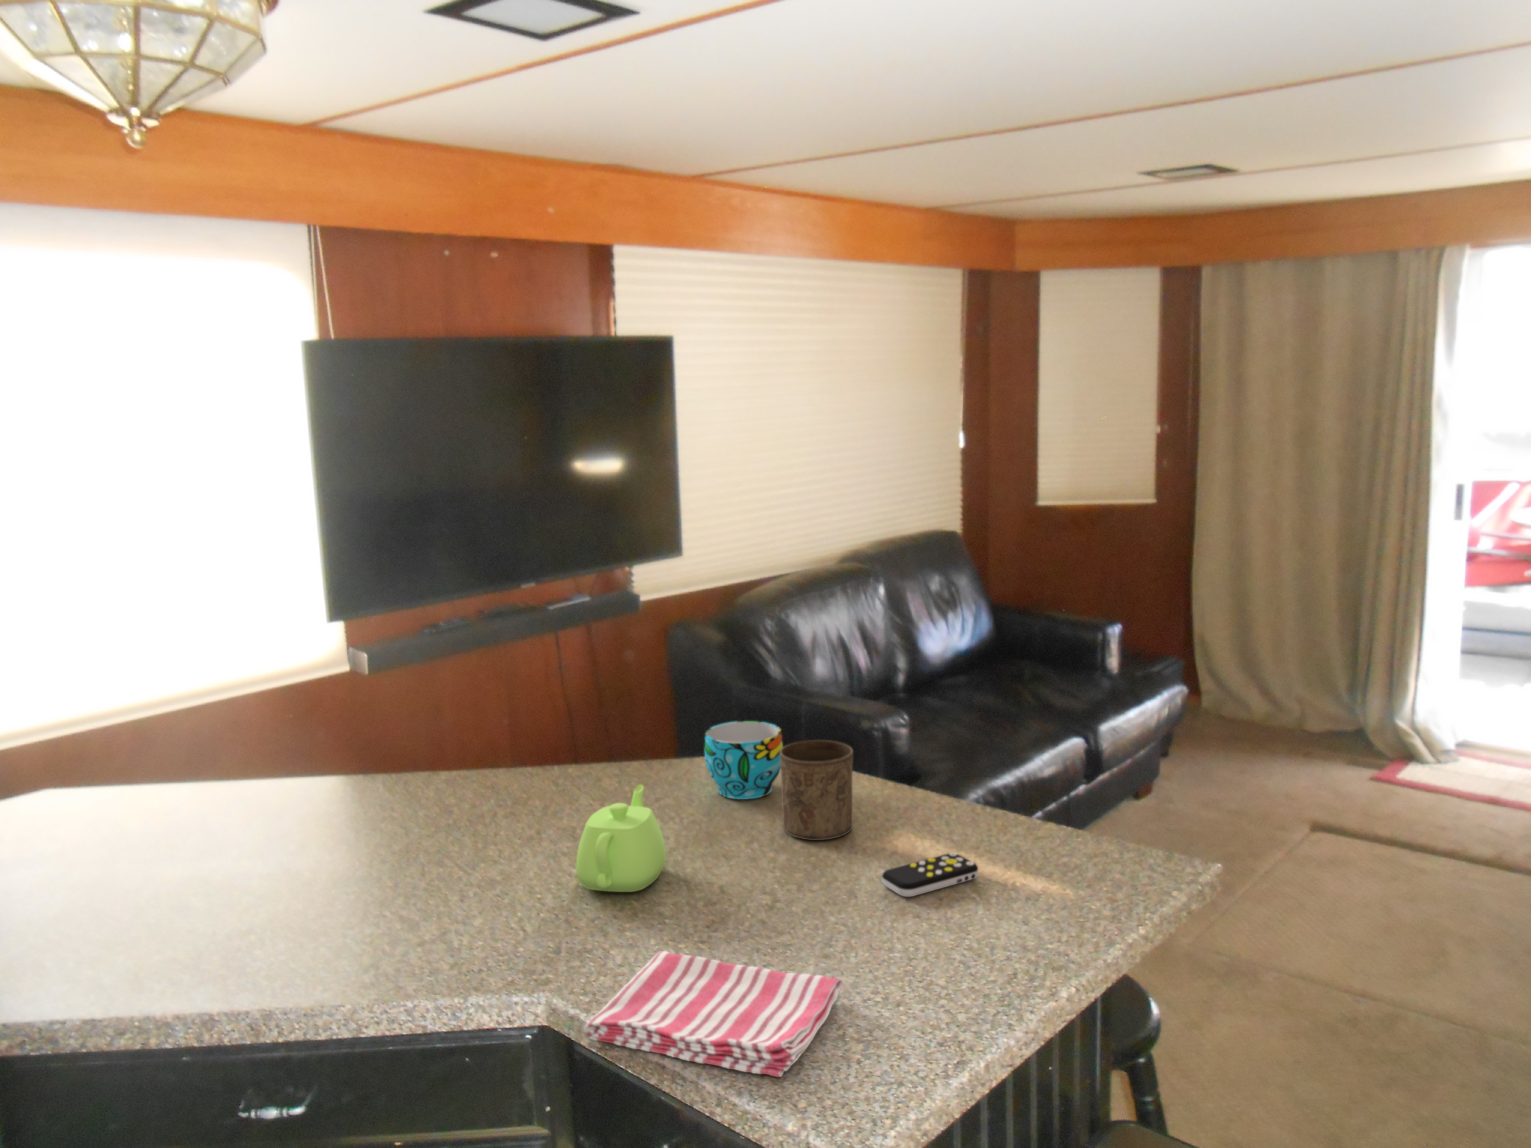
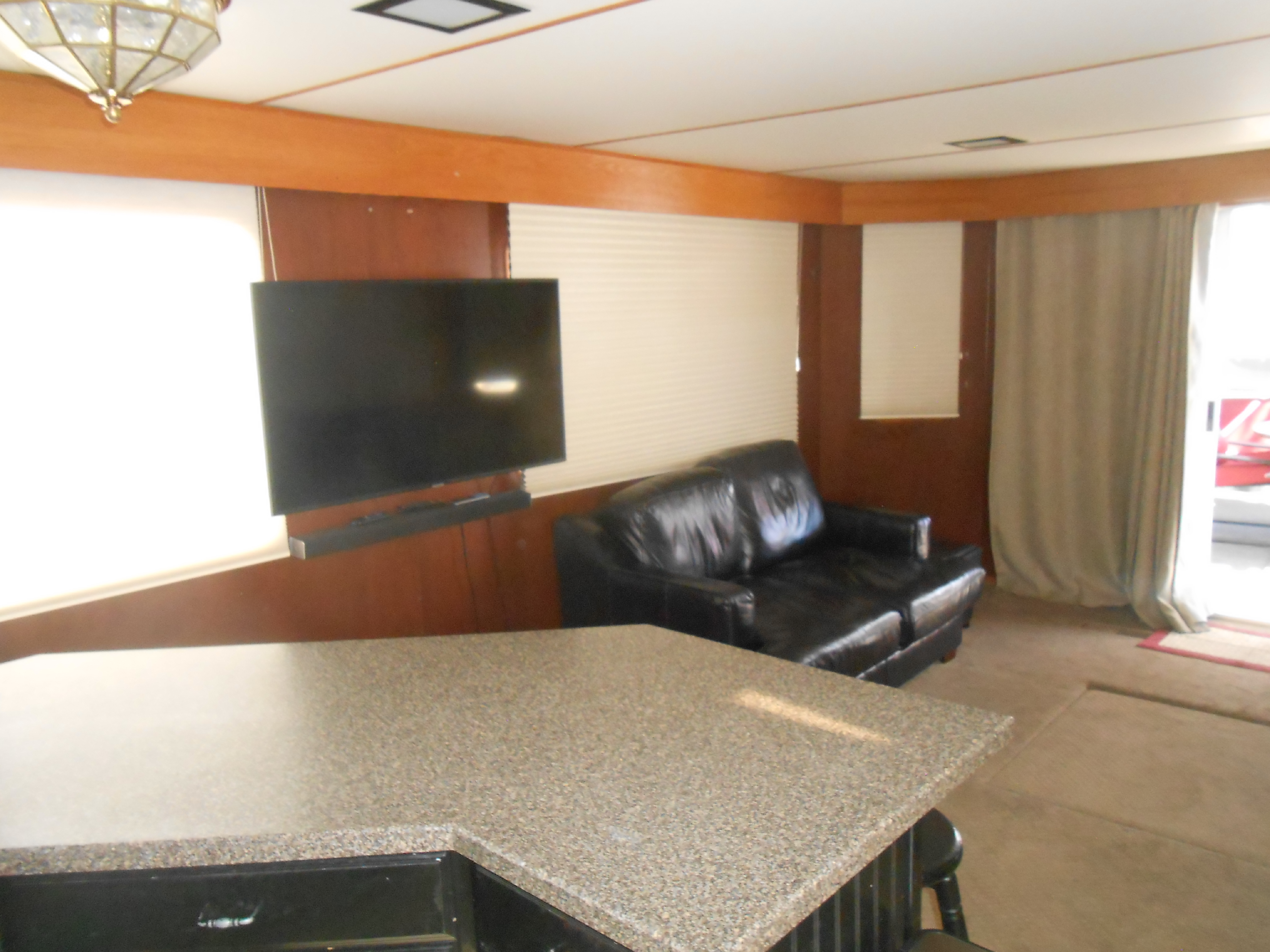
- remote control [881,853,979,897]
- cup [704,720,784,800]
- dish towel [583,950,843,1077]
- cup [780,739,854,840]
- teapot [575,784,667,892]
